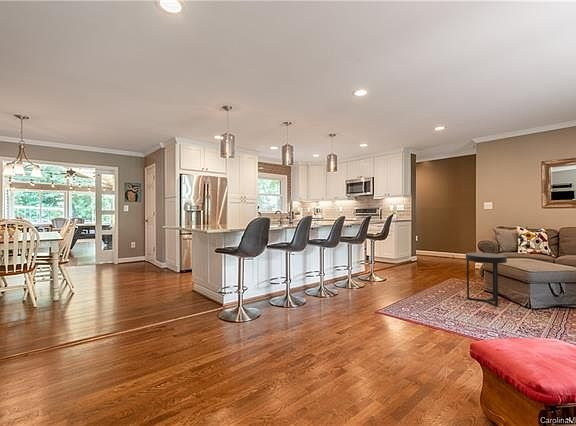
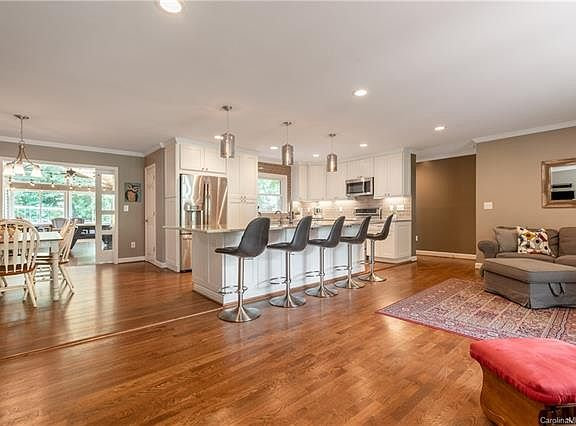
- side table [465,252,508,308]
